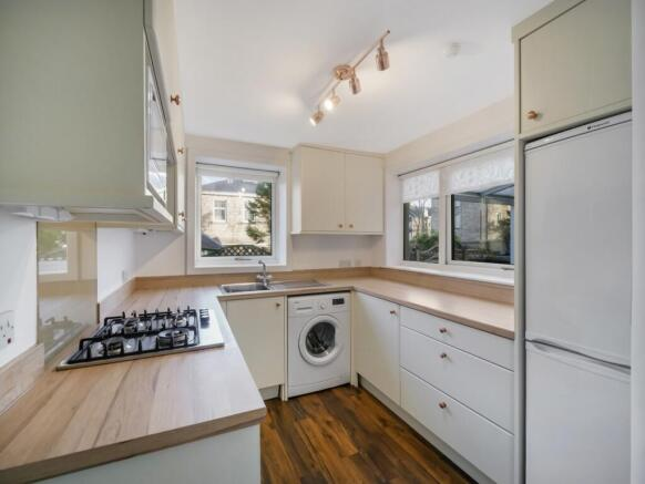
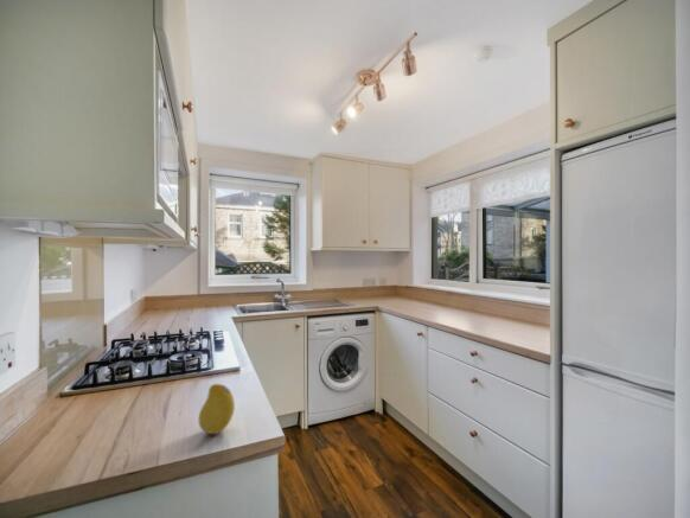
+ fruit [198,383,236,435]
